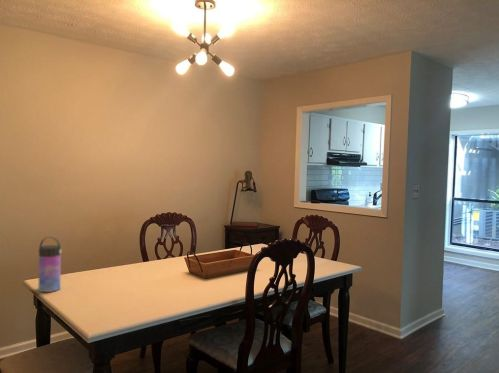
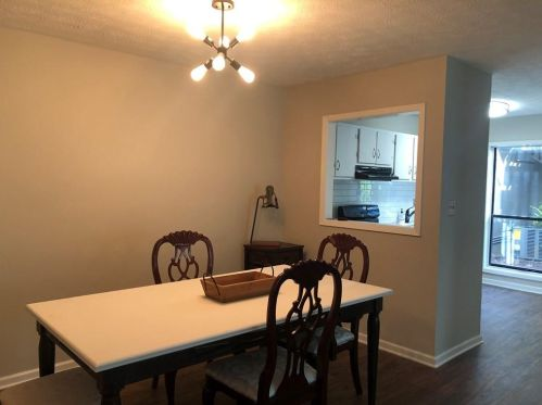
- water bottle [37,236,63,293]
